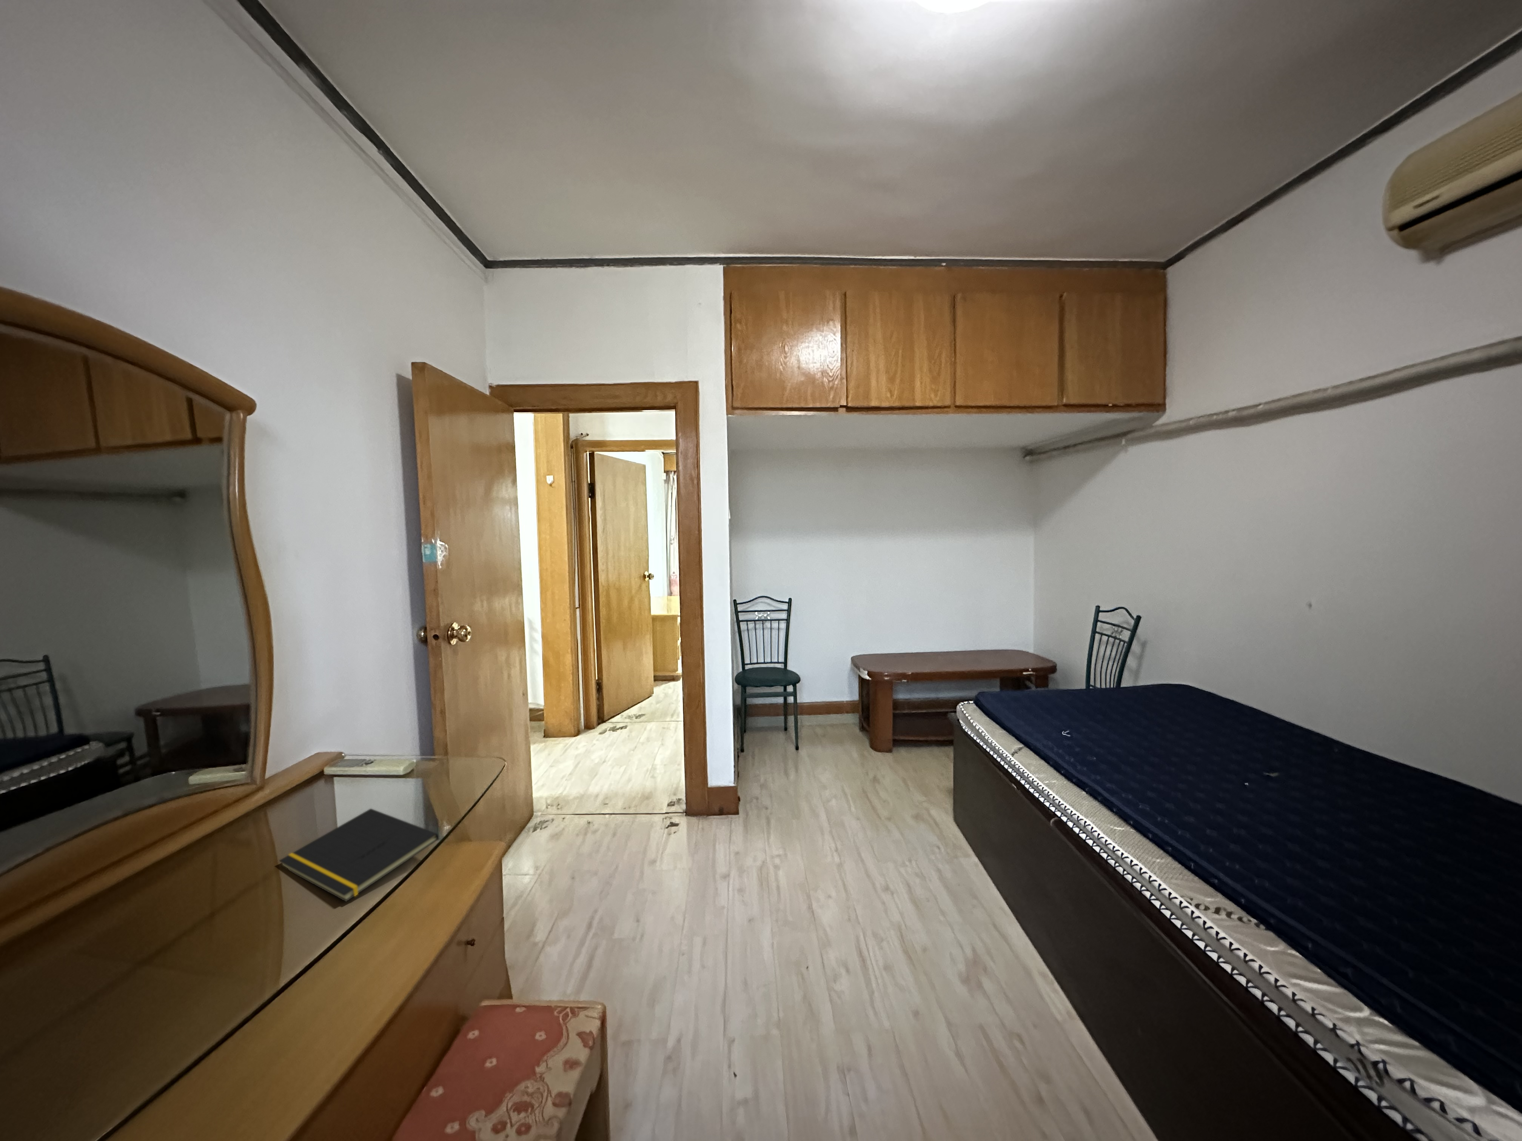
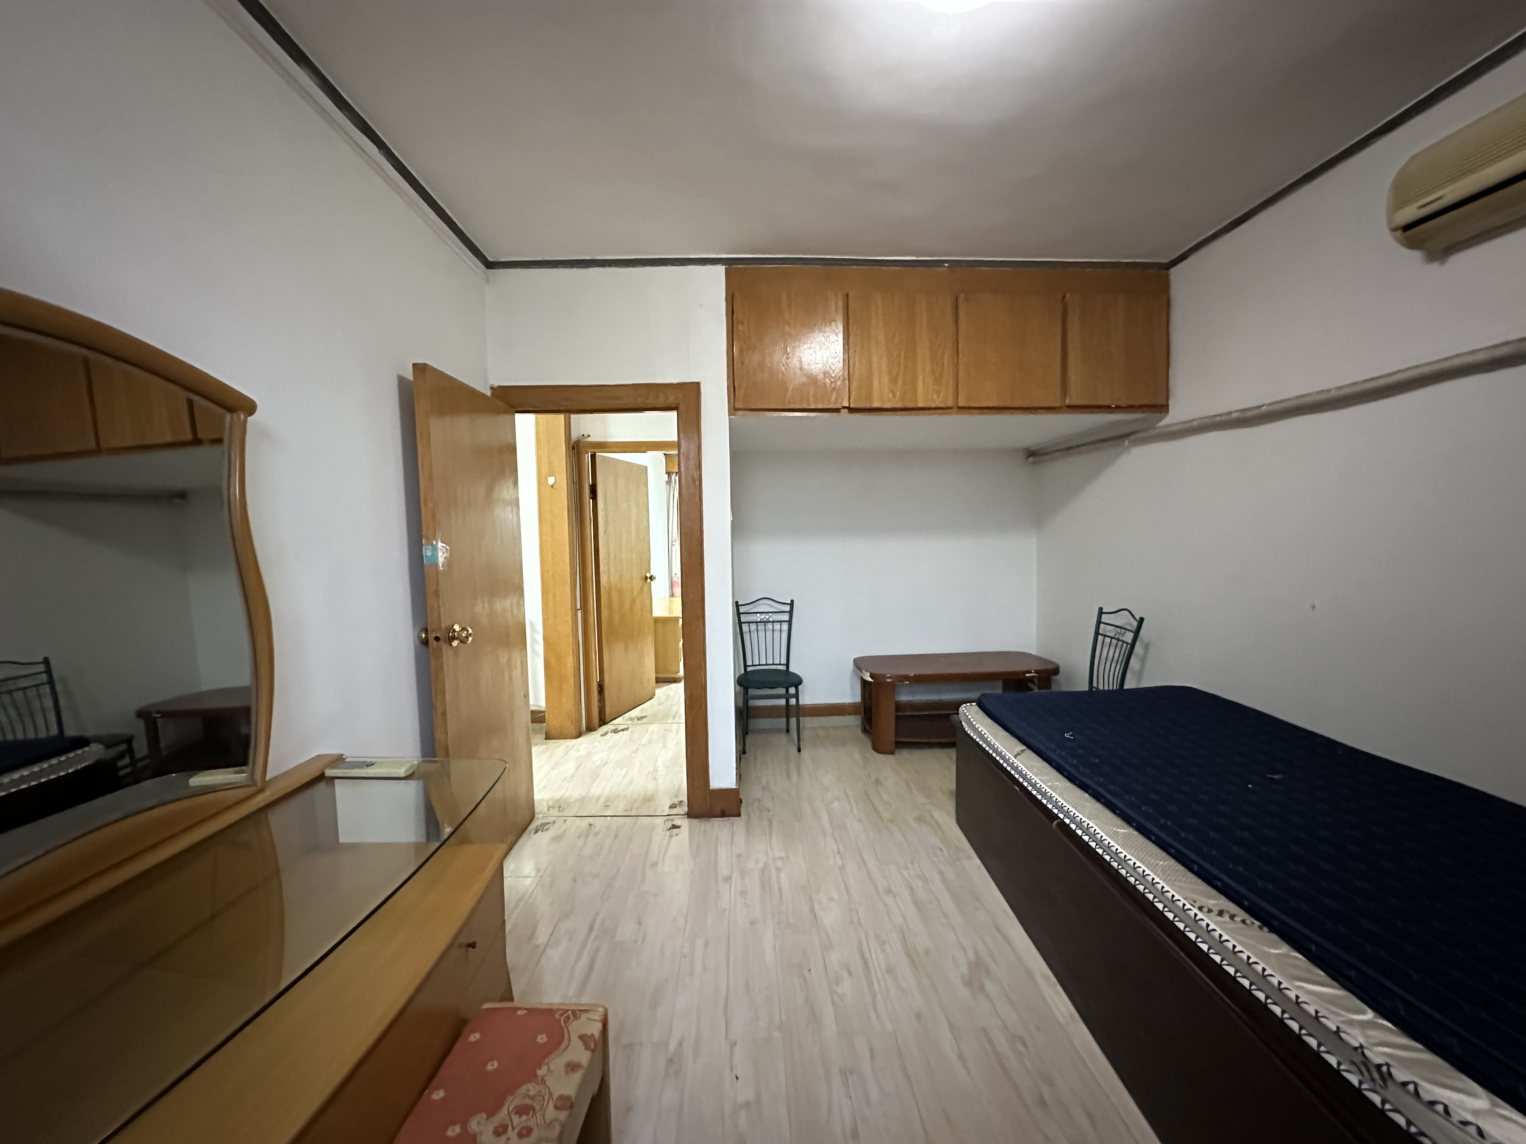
- notepad [278,808,439,902]
